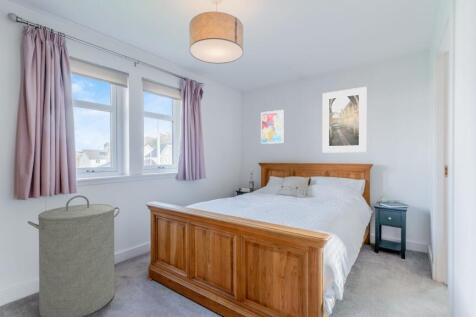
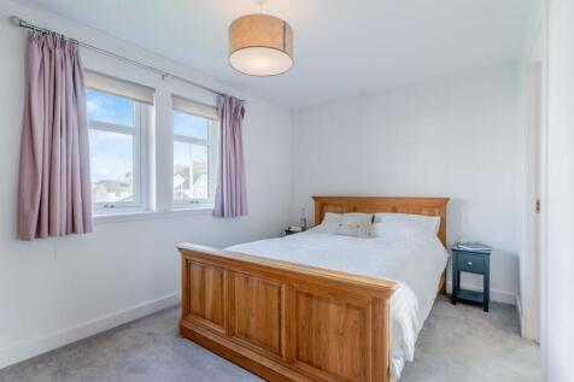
- laundry hamper [27,194,121,317]
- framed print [321,86,368,153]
- wall art [260,109,285,145]
